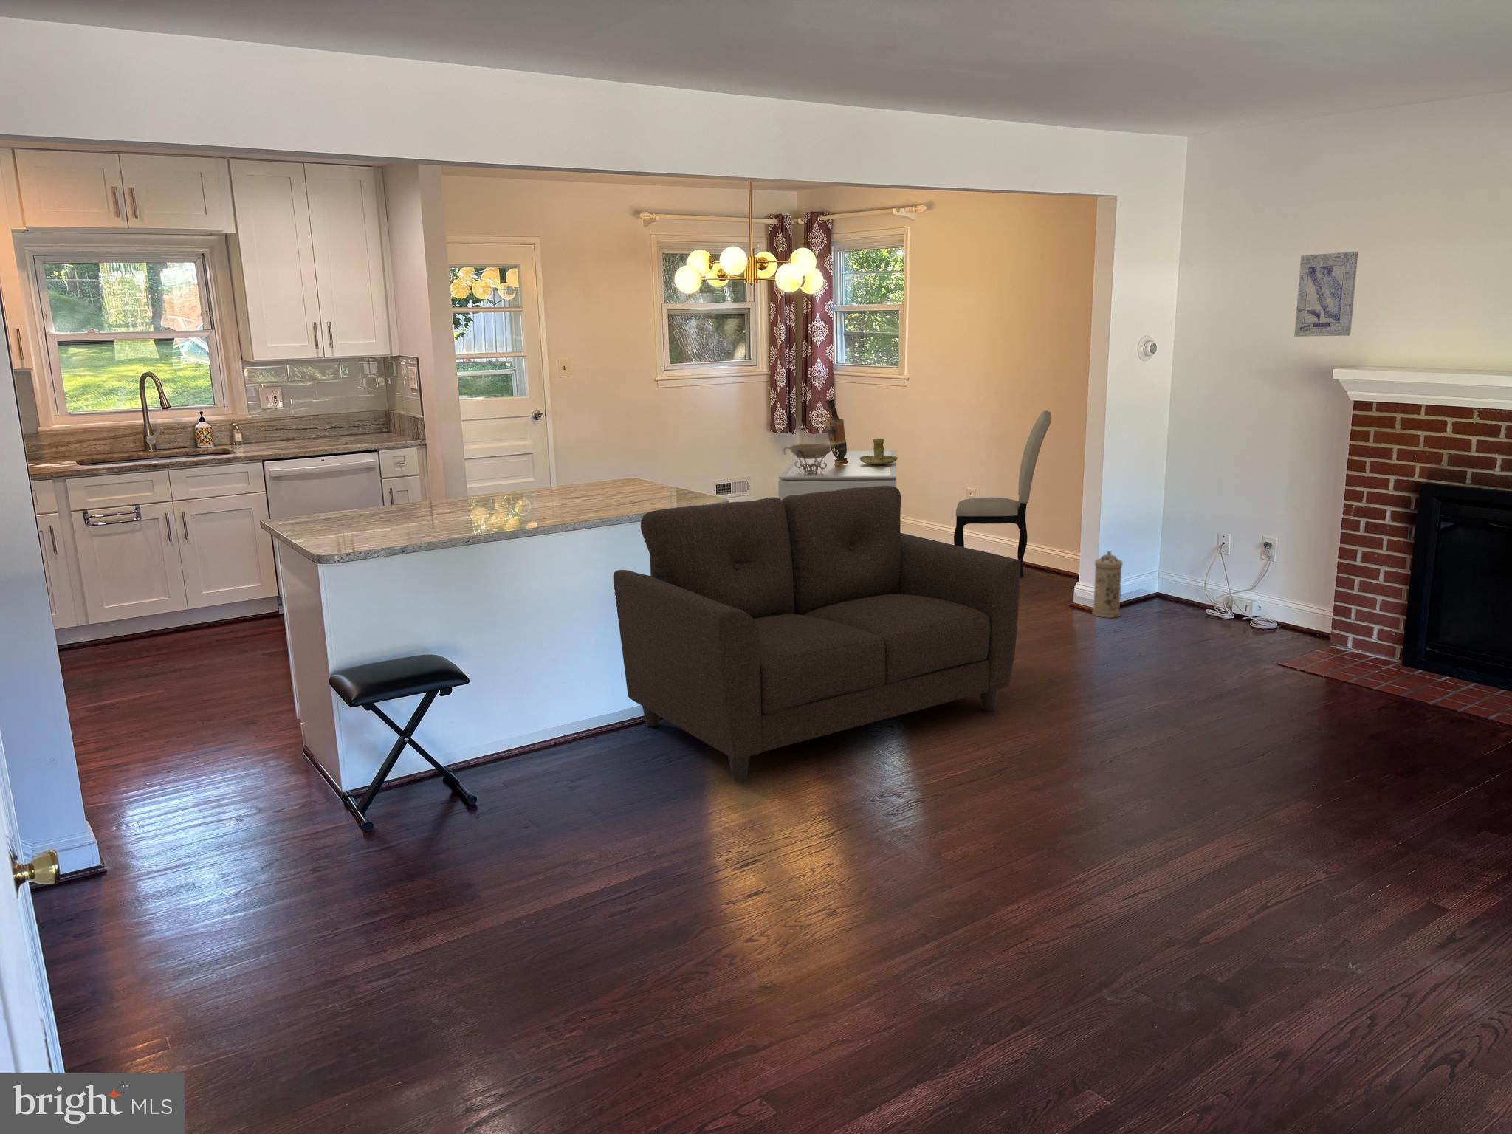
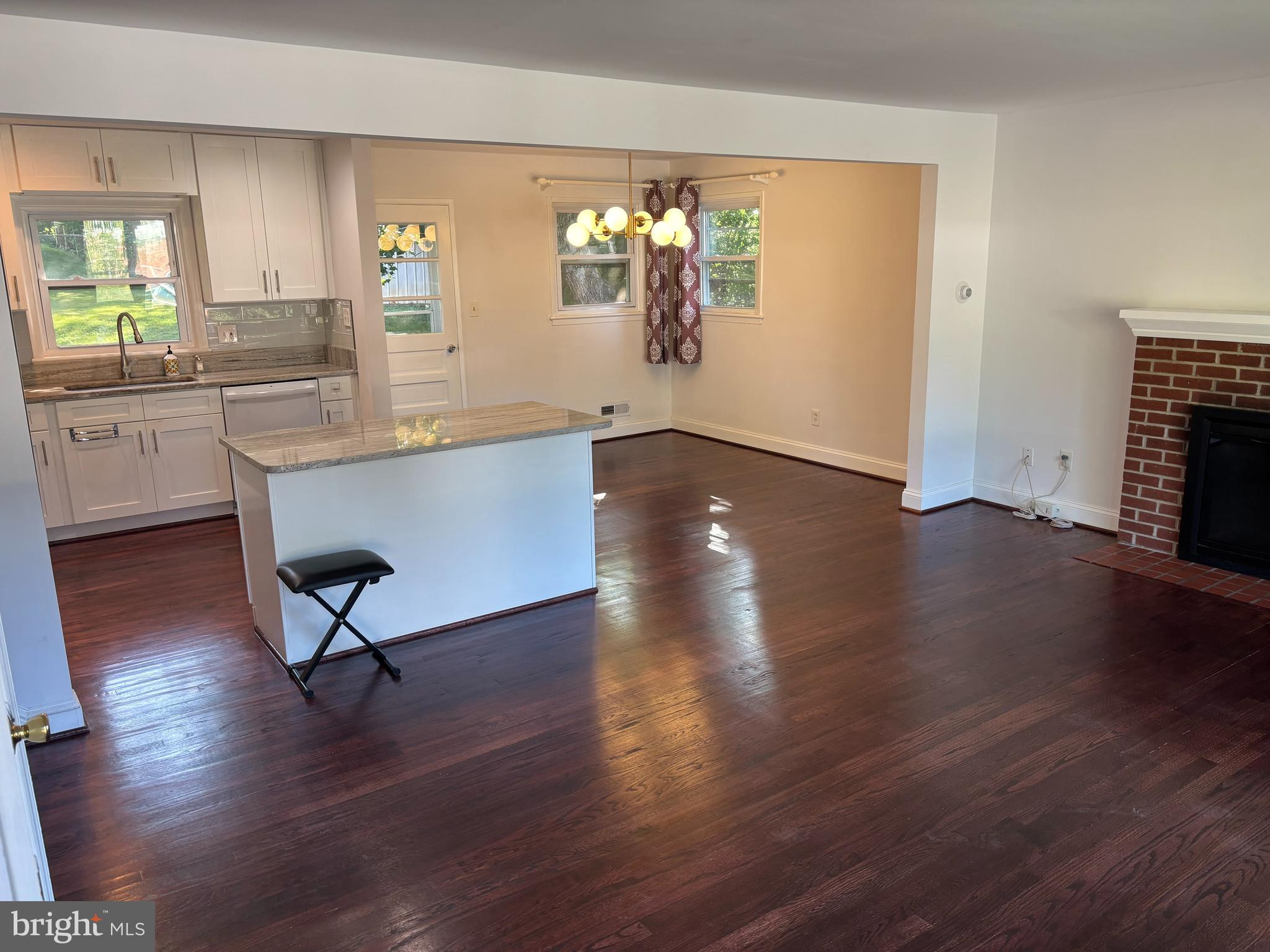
- decorative bowl [782,443,838,473]
- wall art [1293,250,1360,337]
- dining chair [954,410,1052,578]
- vase [823,398,849,466]
- candle holder [860,438,899,465]
- sofa [613,486,1020,783]
- dining table [777,449,896,500]
- water filter [1092,550,1124,618]
